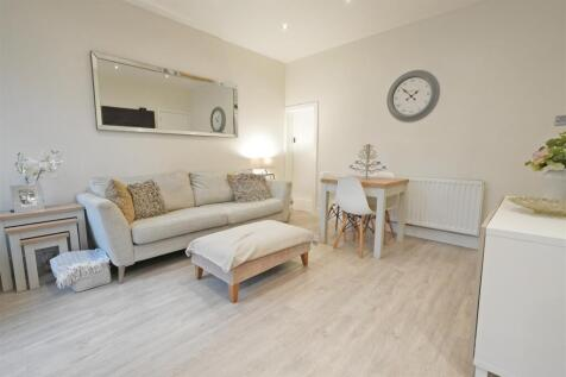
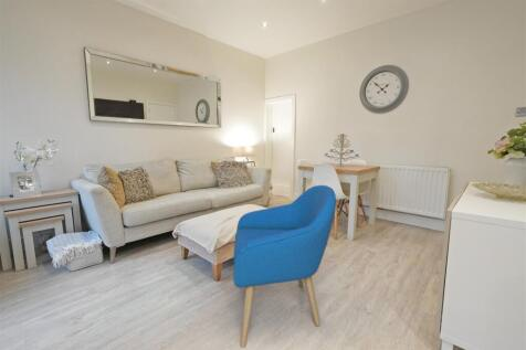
+ armchair [232,184,337,349]
